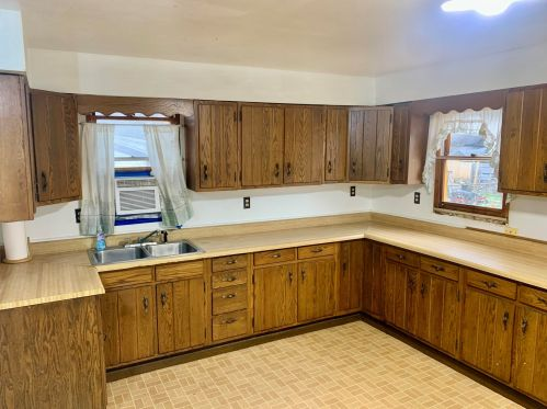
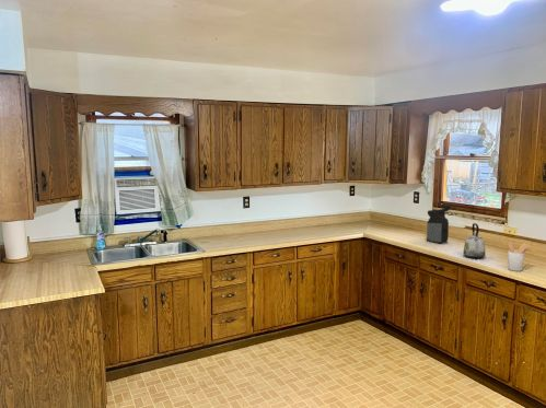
+ kettle [462,222,487,259]
+ coffee maker [426,205,453,245]
+ utensil holder [507,241,531,272]
